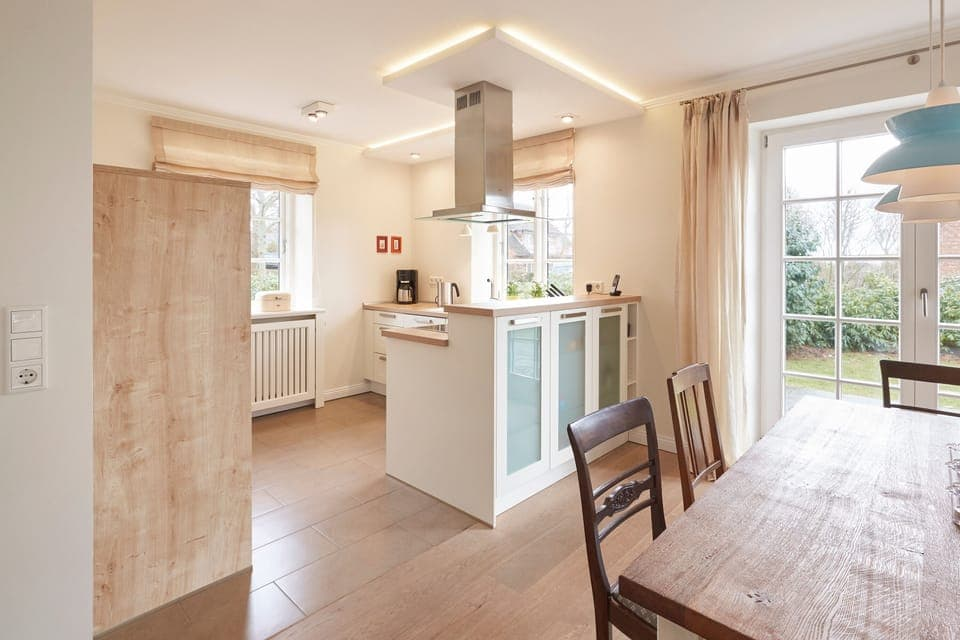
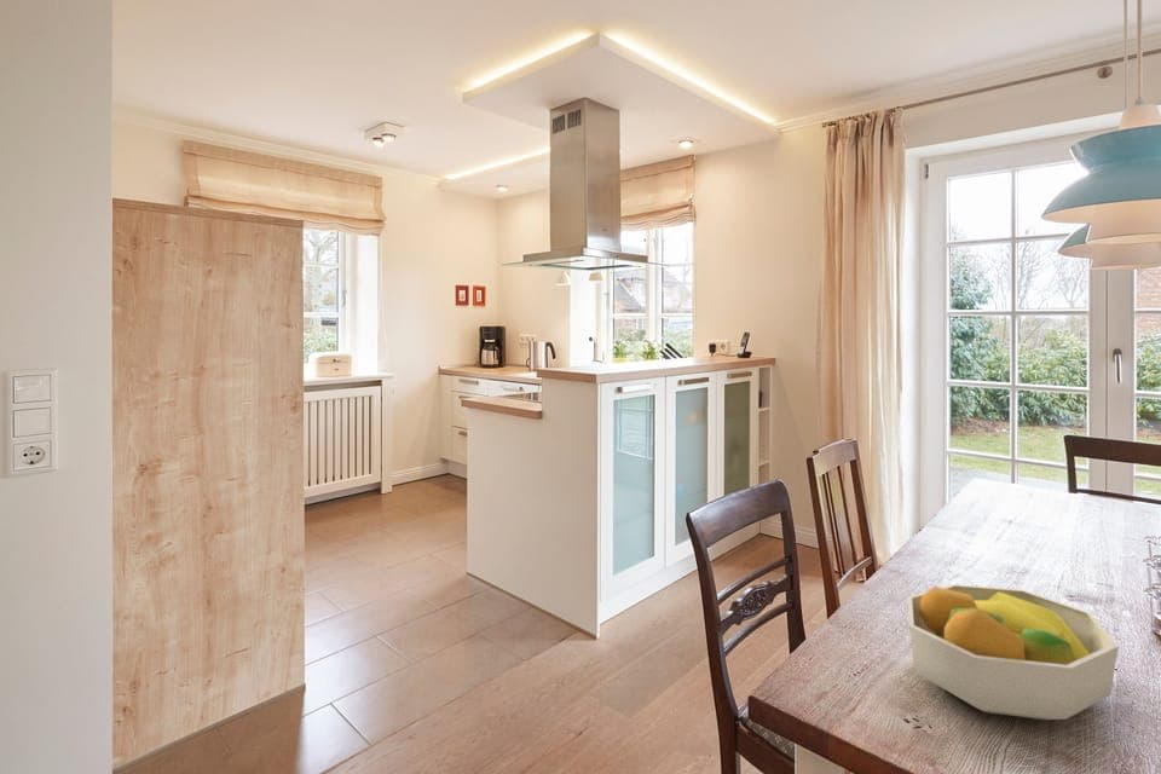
+ fruit bowl [906,583,1120,721]
